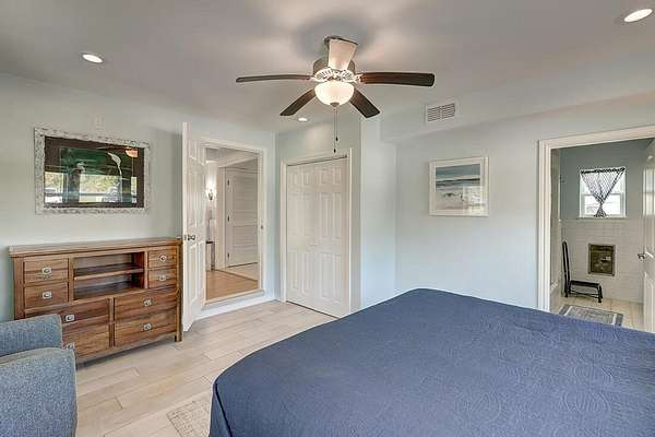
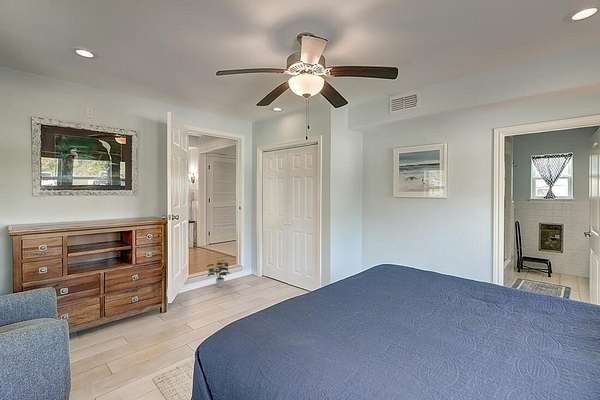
+ potted plant [206,259,231,288]
